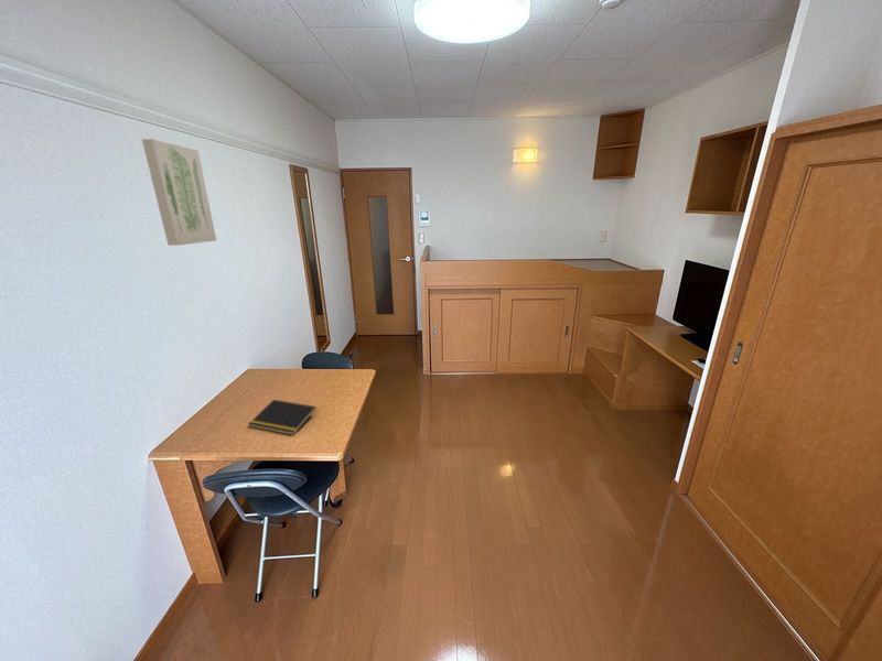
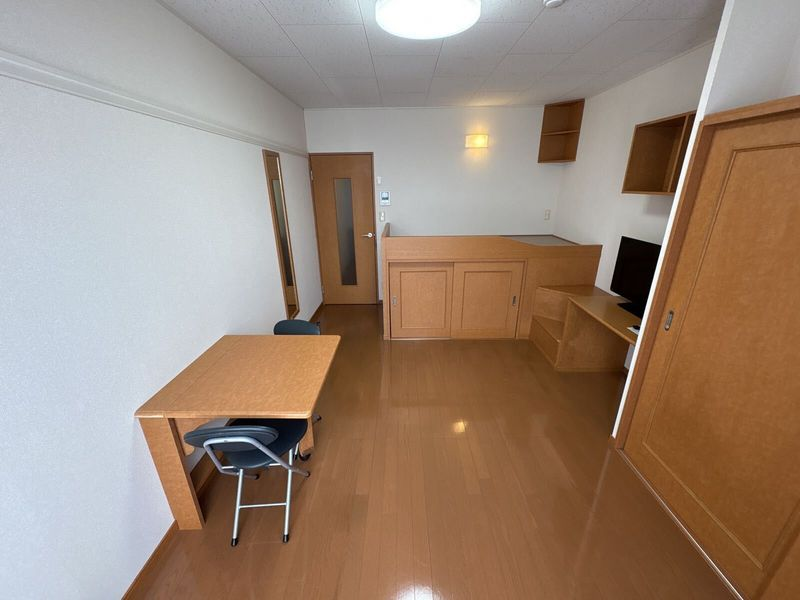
- wall art [141,138,217,247]
- notepad [247,399,318,436]
